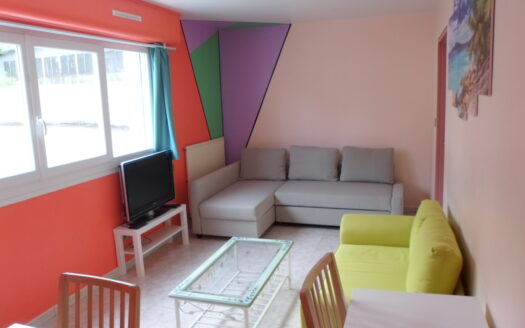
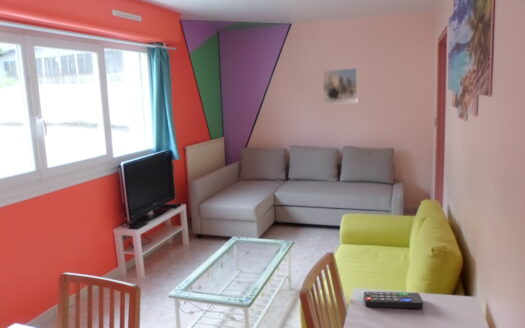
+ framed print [322,67,359,105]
+ remote control [363,291,424,309]
